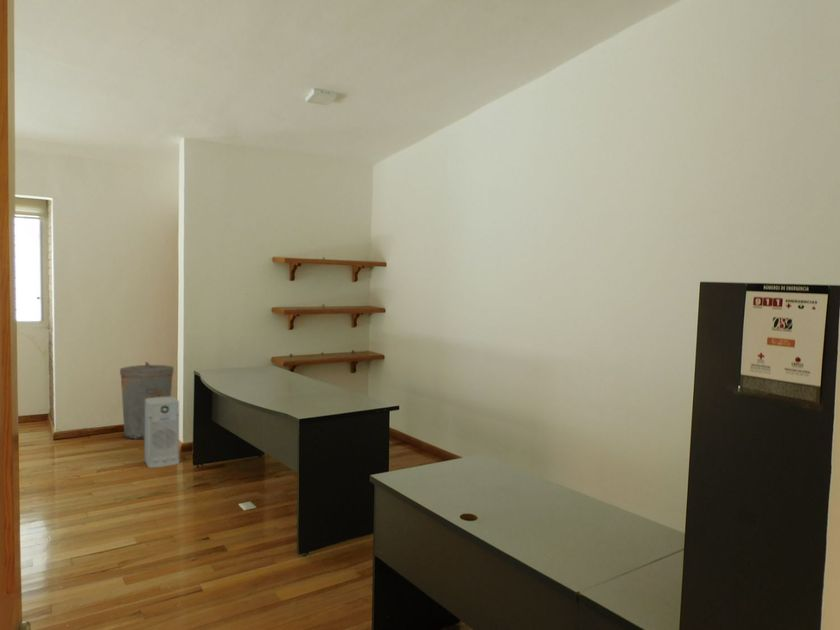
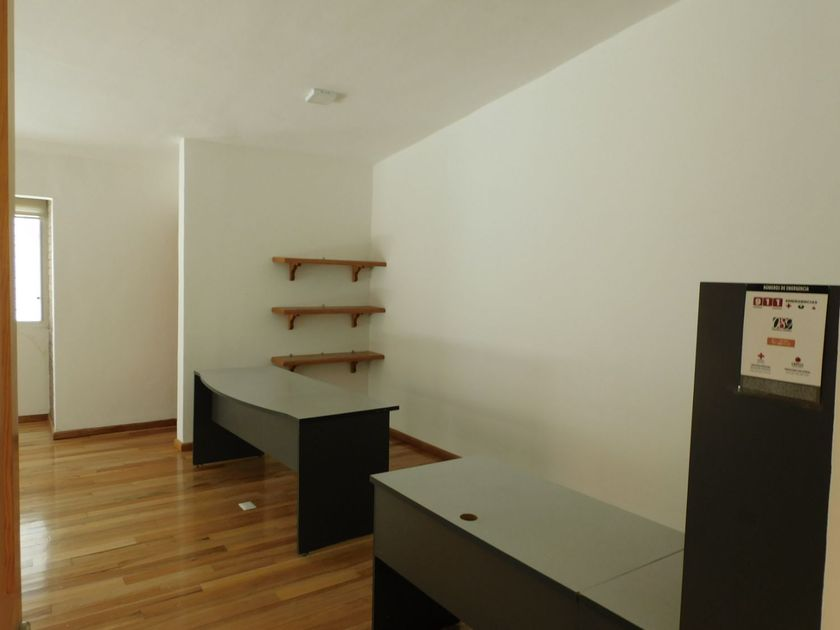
- air purifier [143,396,180,469]
- trash can [119,361,174,441]
